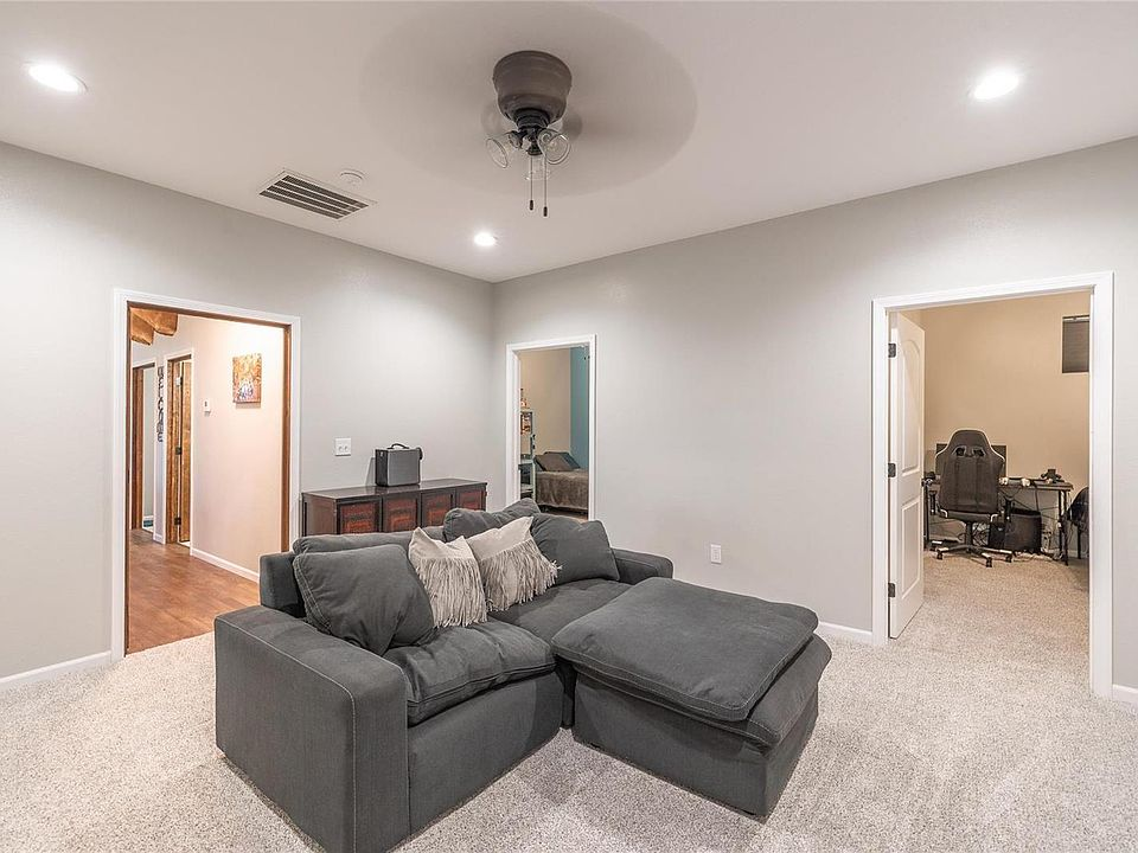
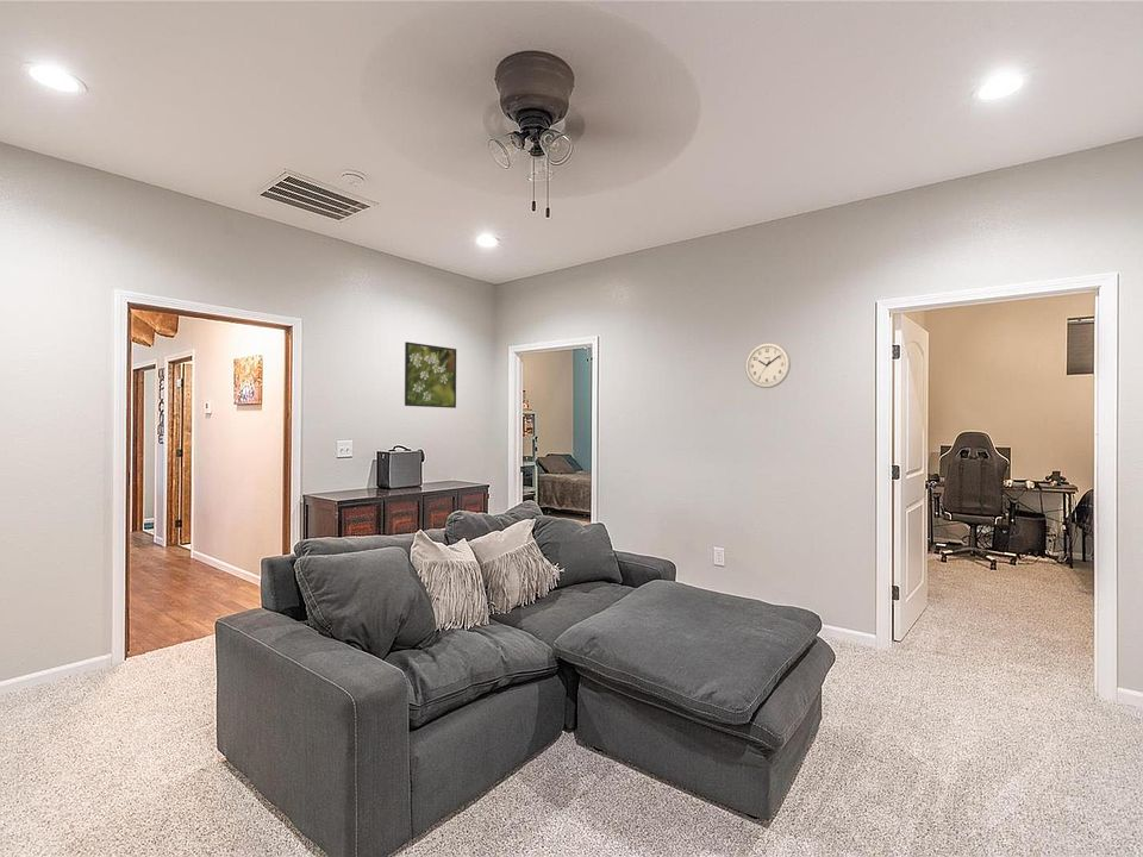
+ wall clock [744,342,792,389]
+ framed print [404,340,457,409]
